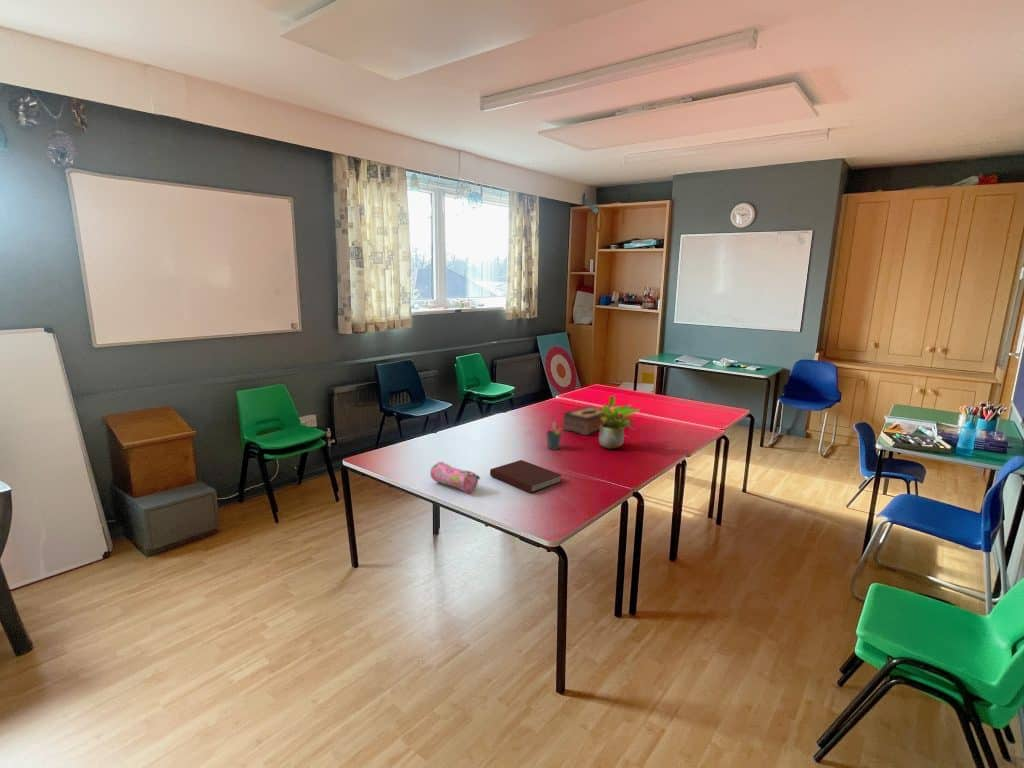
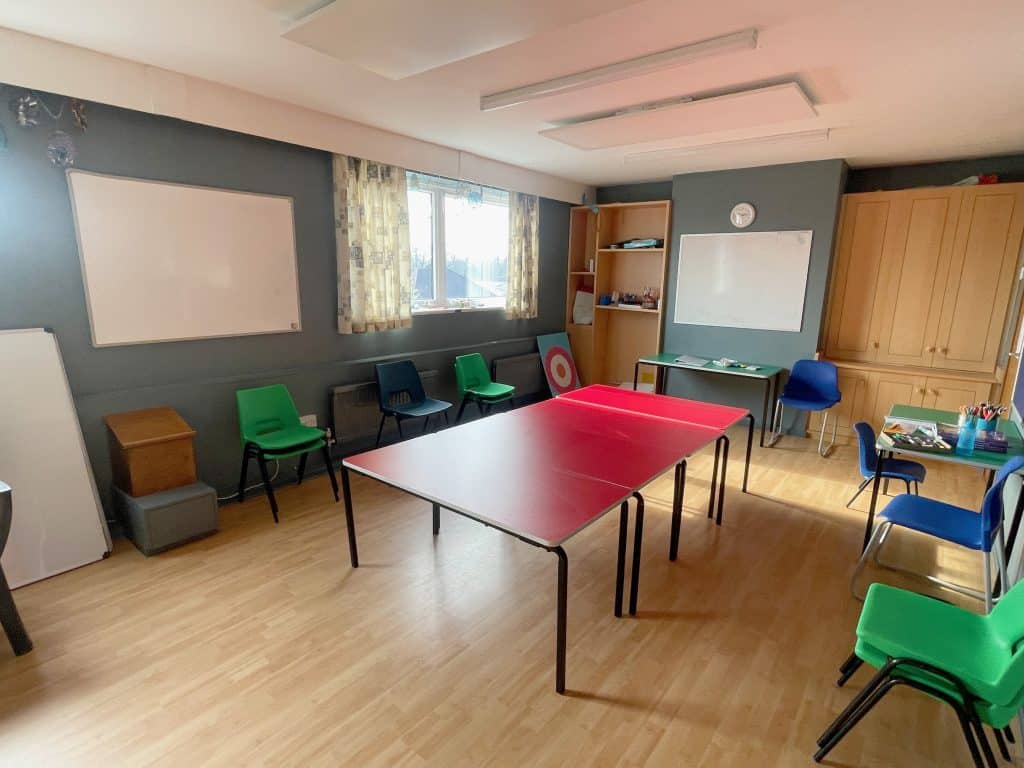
- notebook [489,459,563,494]
- tissue box [562,405,610,436]
- pencil case [429,461,481,494]
- potted plant [597,394,641,450]
- pen holder [545,421,563,451]
